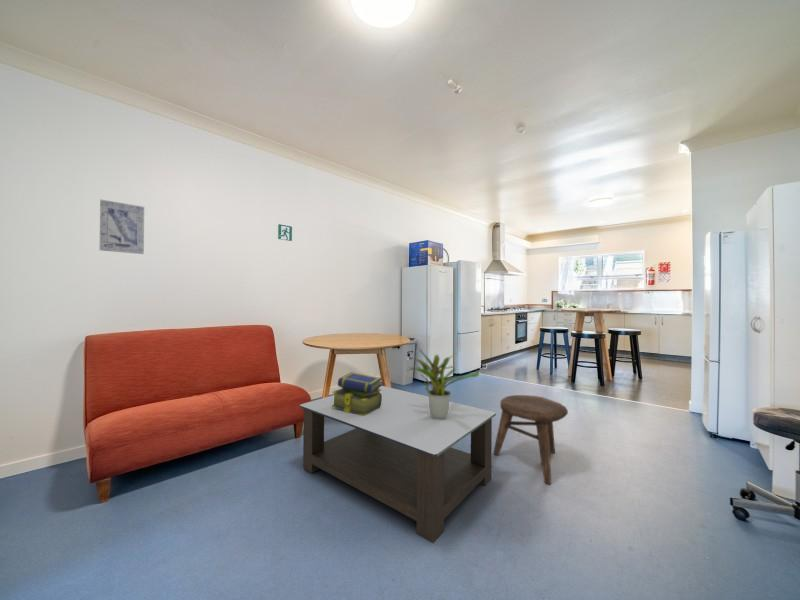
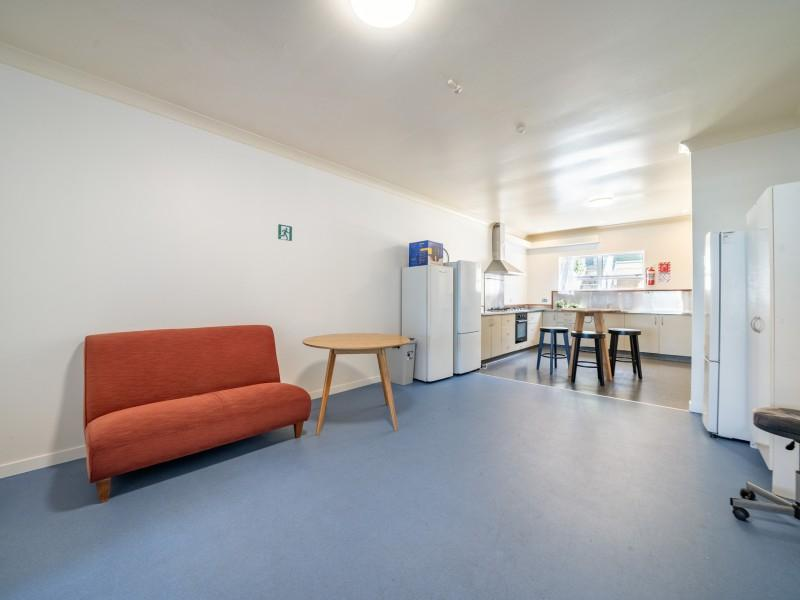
- coffee table [299,385,497,544]
- potted plant [406,348,480,419]
- wall art [99,198,145,255]
- stack of books [331,371,383,416]
- stool [492,394,569,485]
